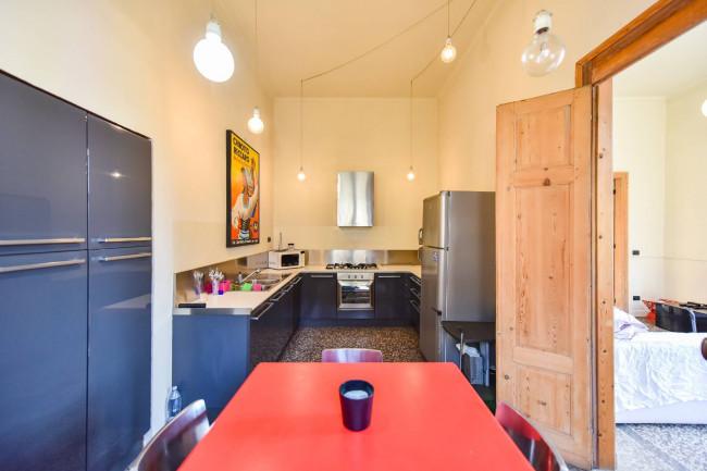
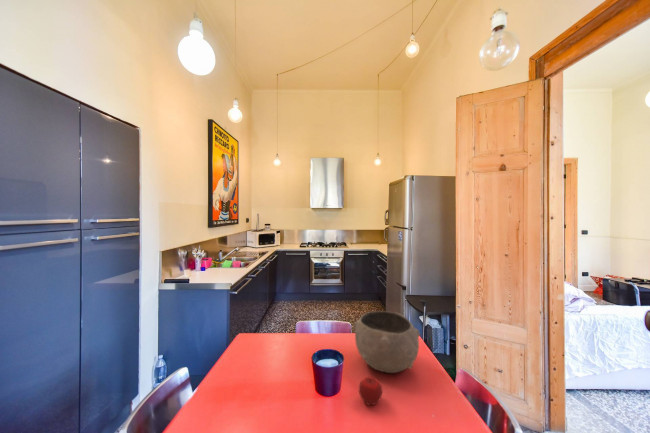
+ bowl [352,310,421,374]
+ apple [358,375,383,406]
